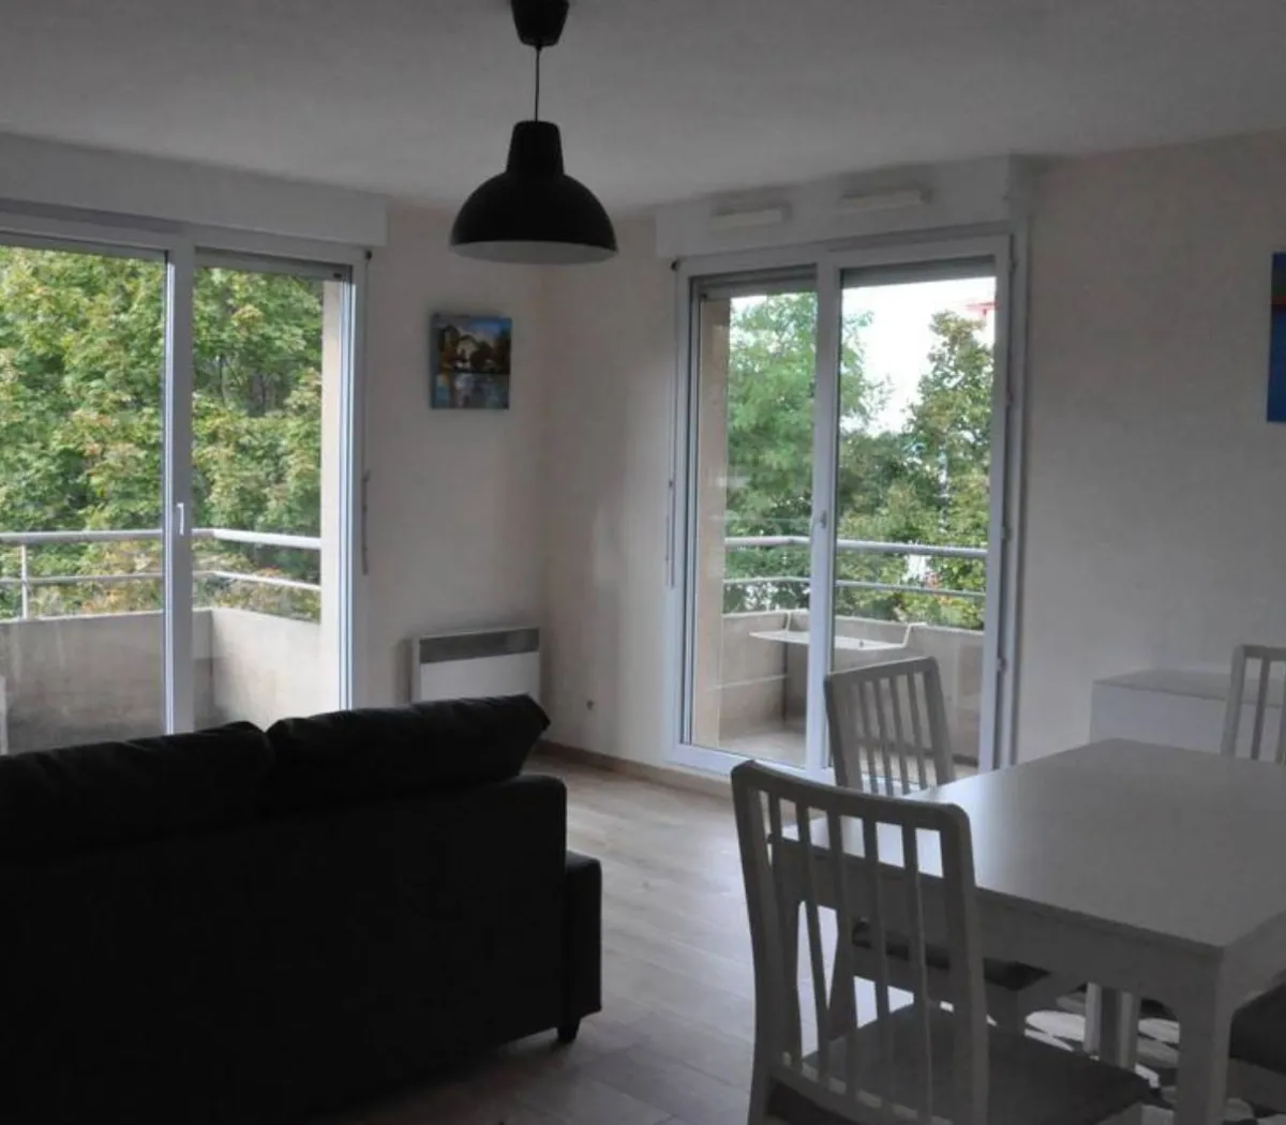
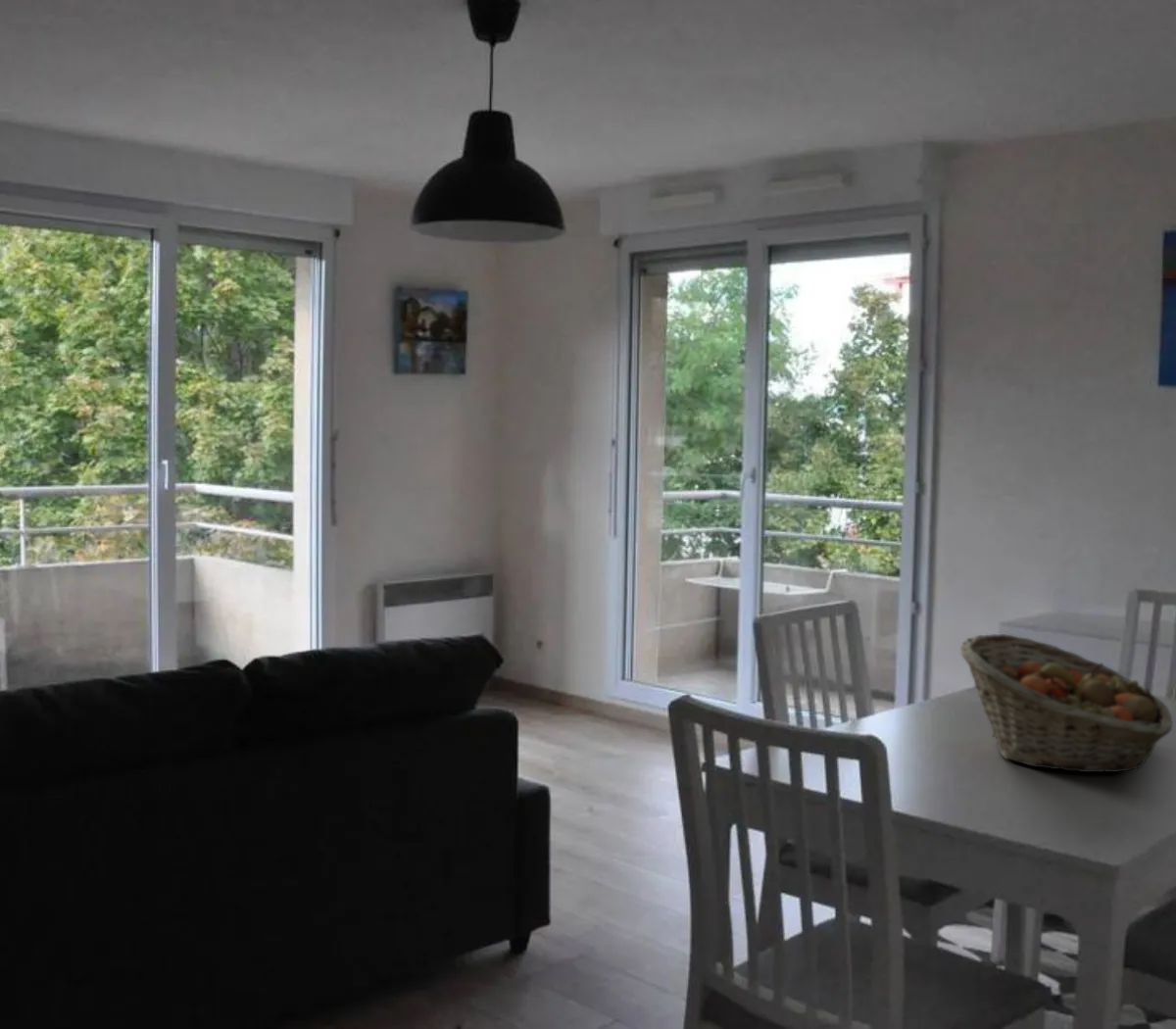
+ fruit basket [959,633,1174,773]
